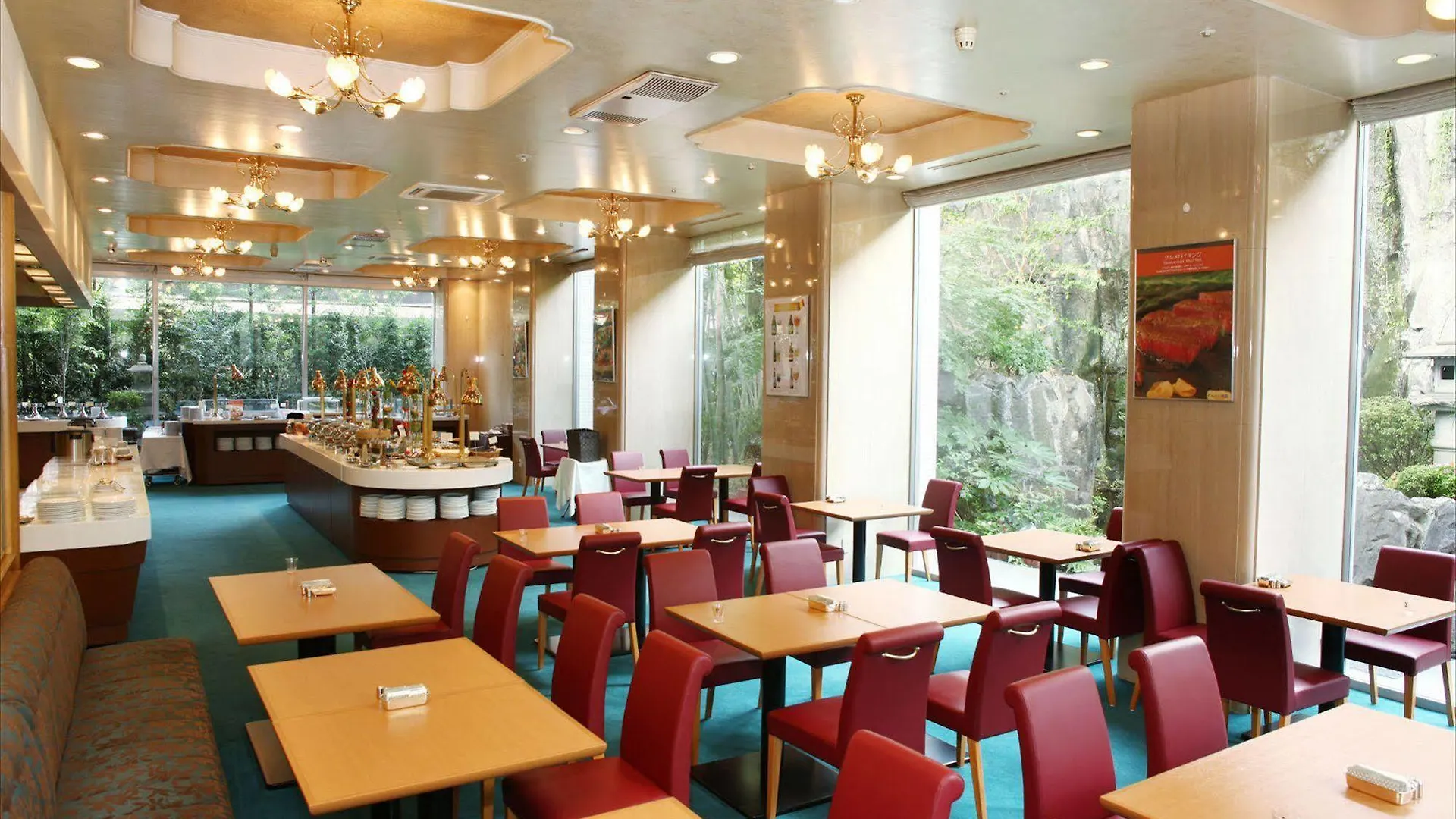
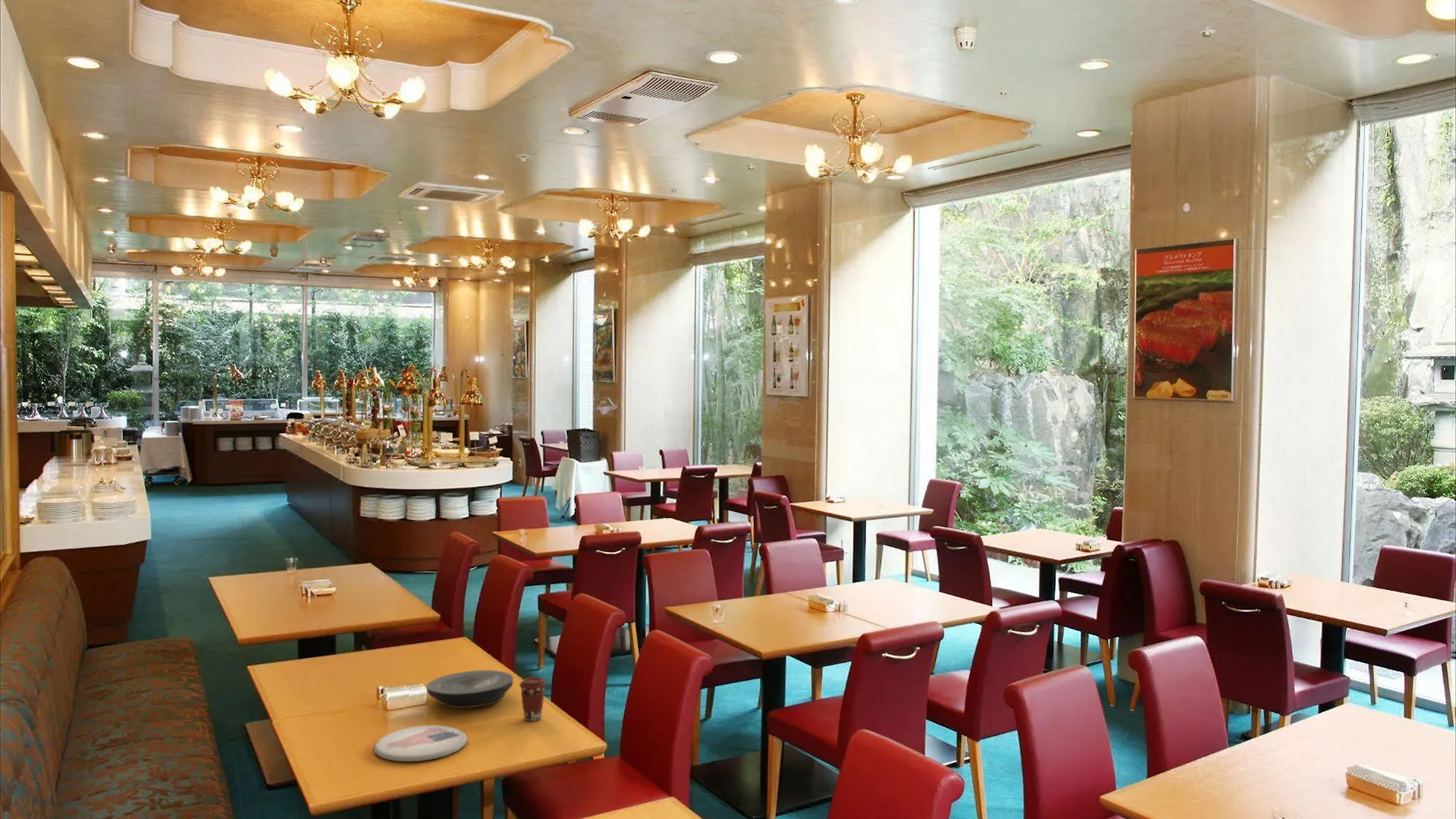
+ plate [373,724,469,762]
+ coffee cup [519,676,547,722]
+ plate [425,670,514,709]
